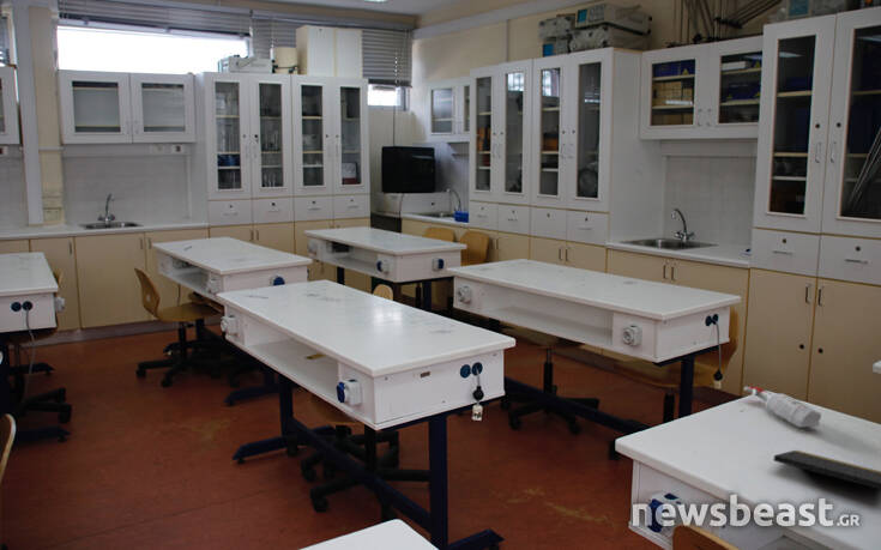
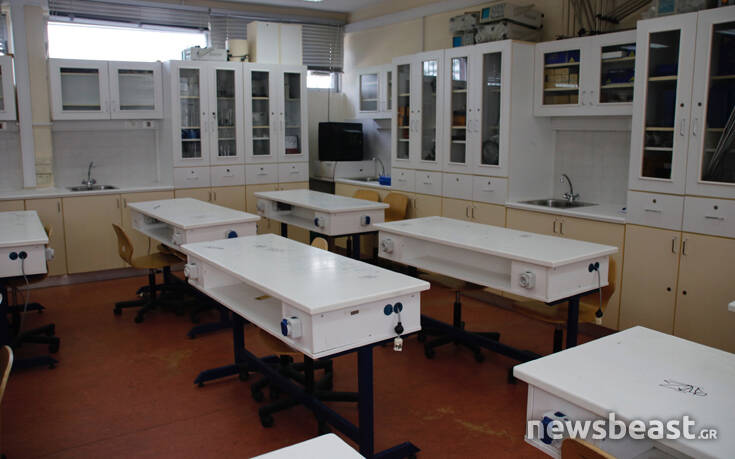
- spray bottle [743,385,822,429]
- notepad [773,449,881,490]
